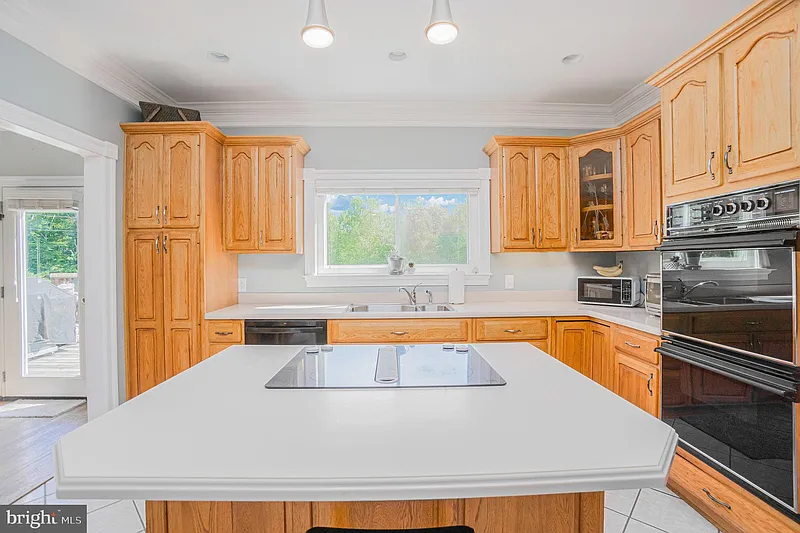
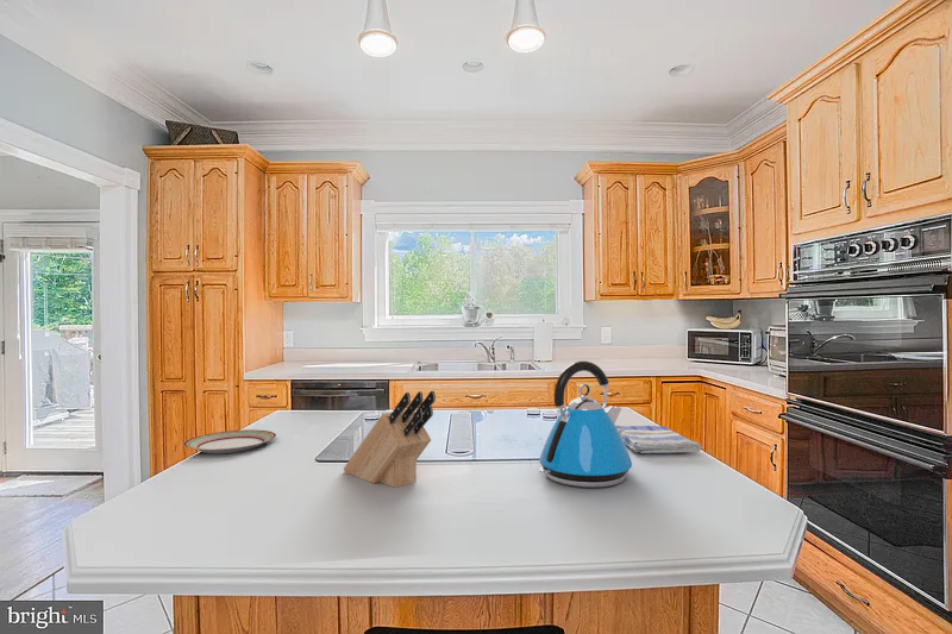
+ plate [182,428,277,454]
+ dish towel [615,425,702,454]
+ kettle [538,360,633,489]
+ knife block [343,390,437,489]
